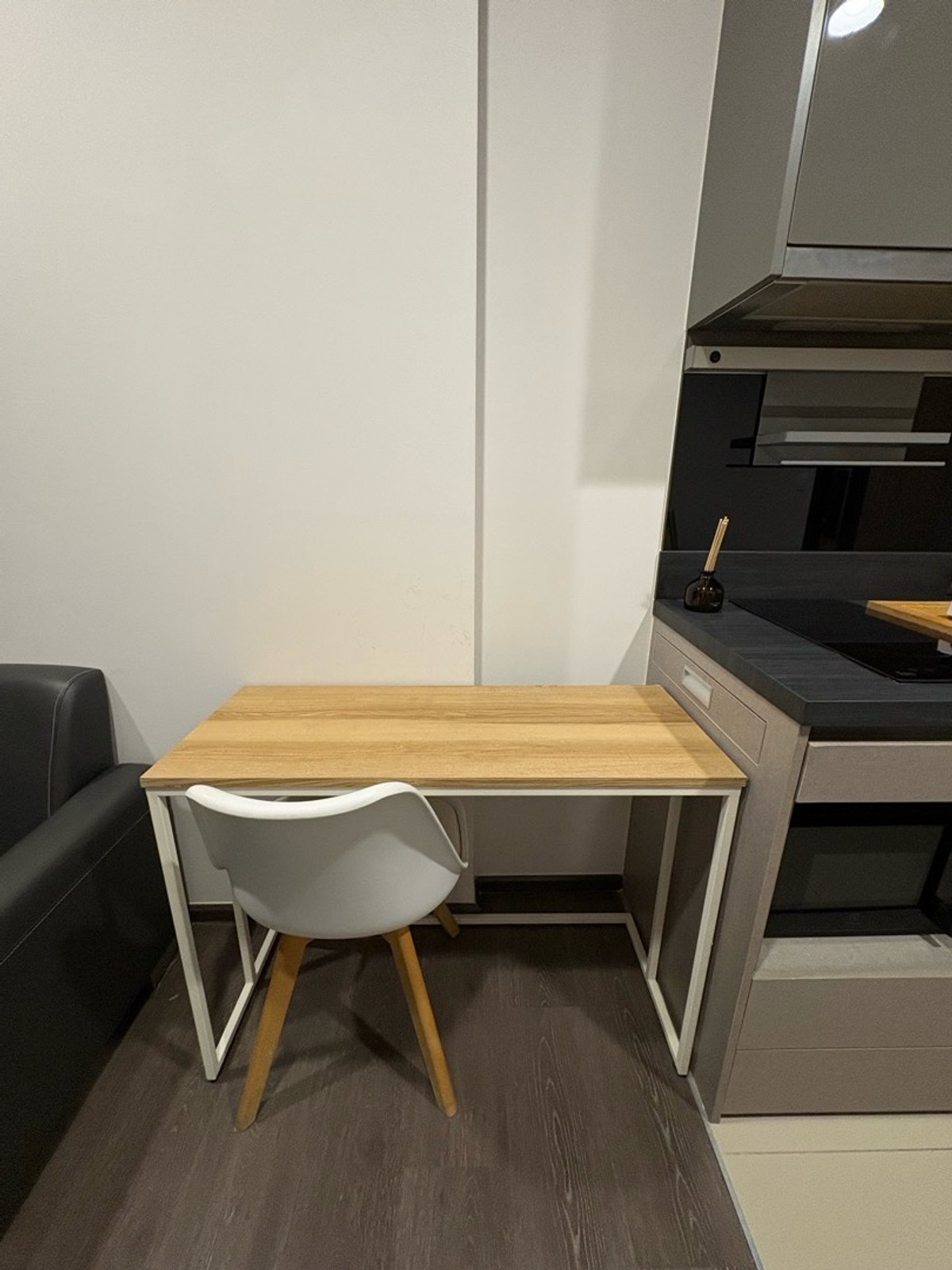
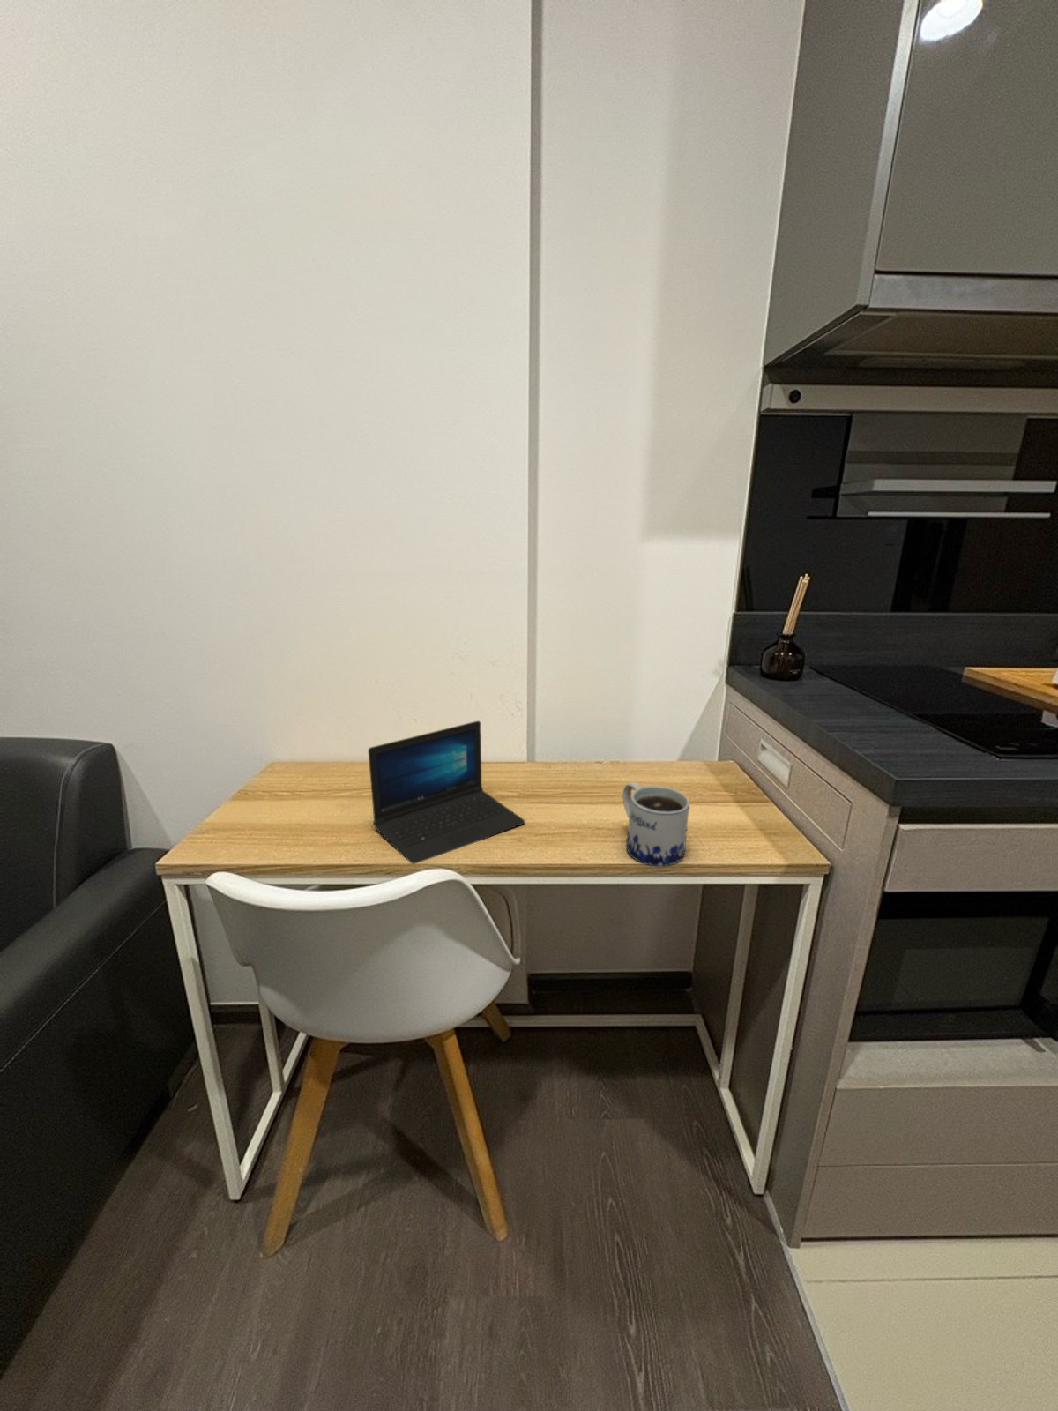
+ laptop [368,720,526,865]
+ mug [621,781,690,868]
